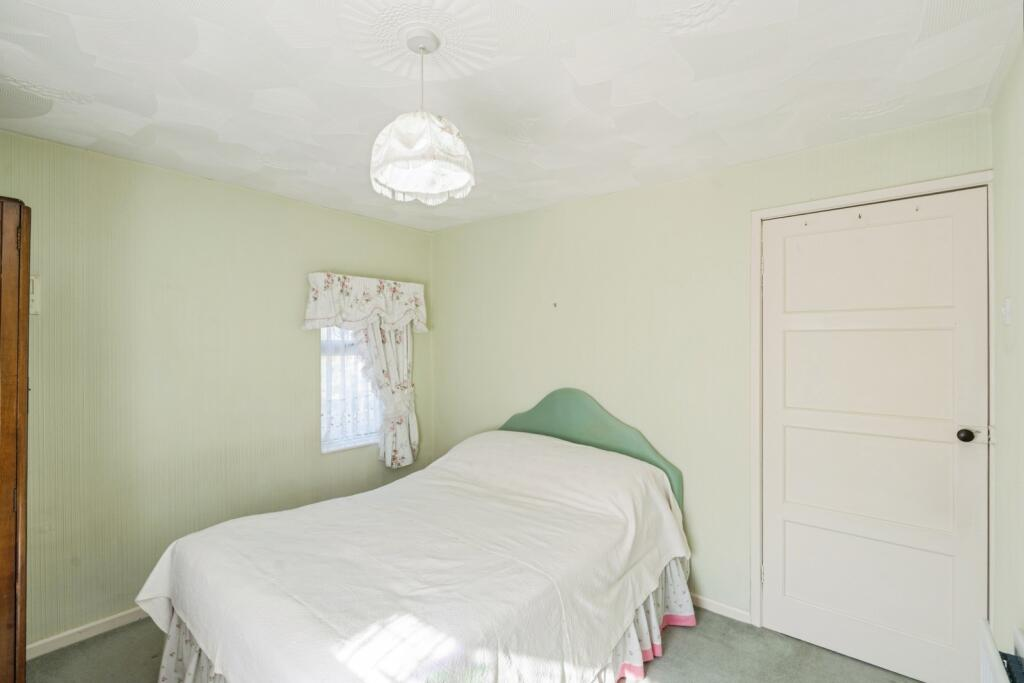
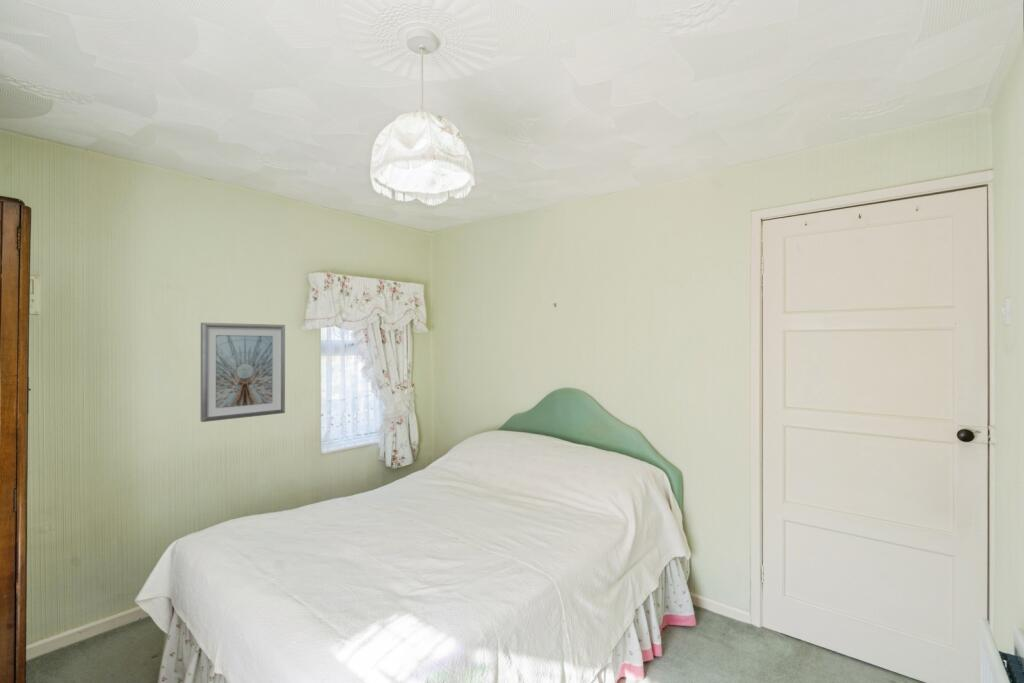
+ picture frame [200,322,286,423]
